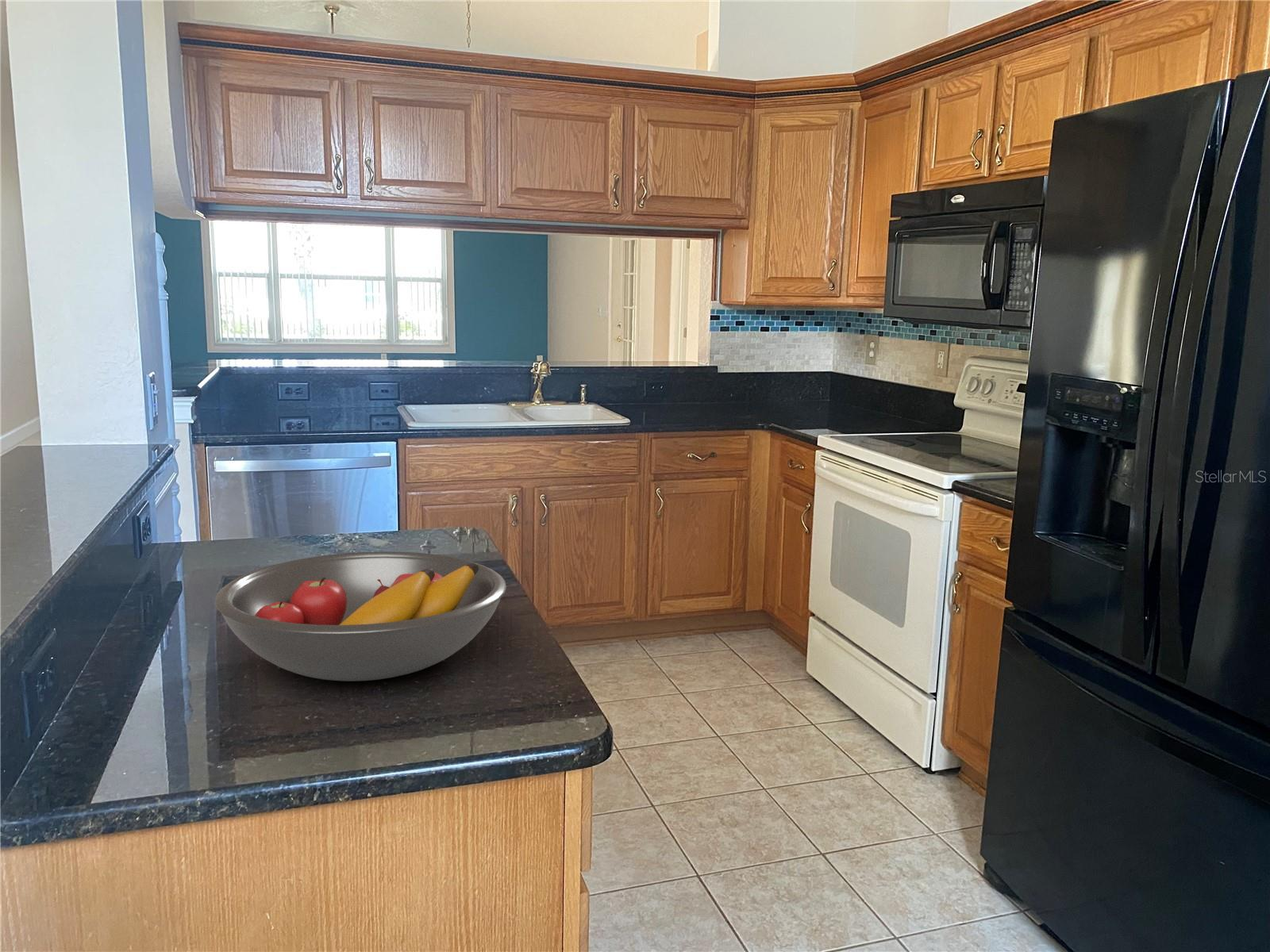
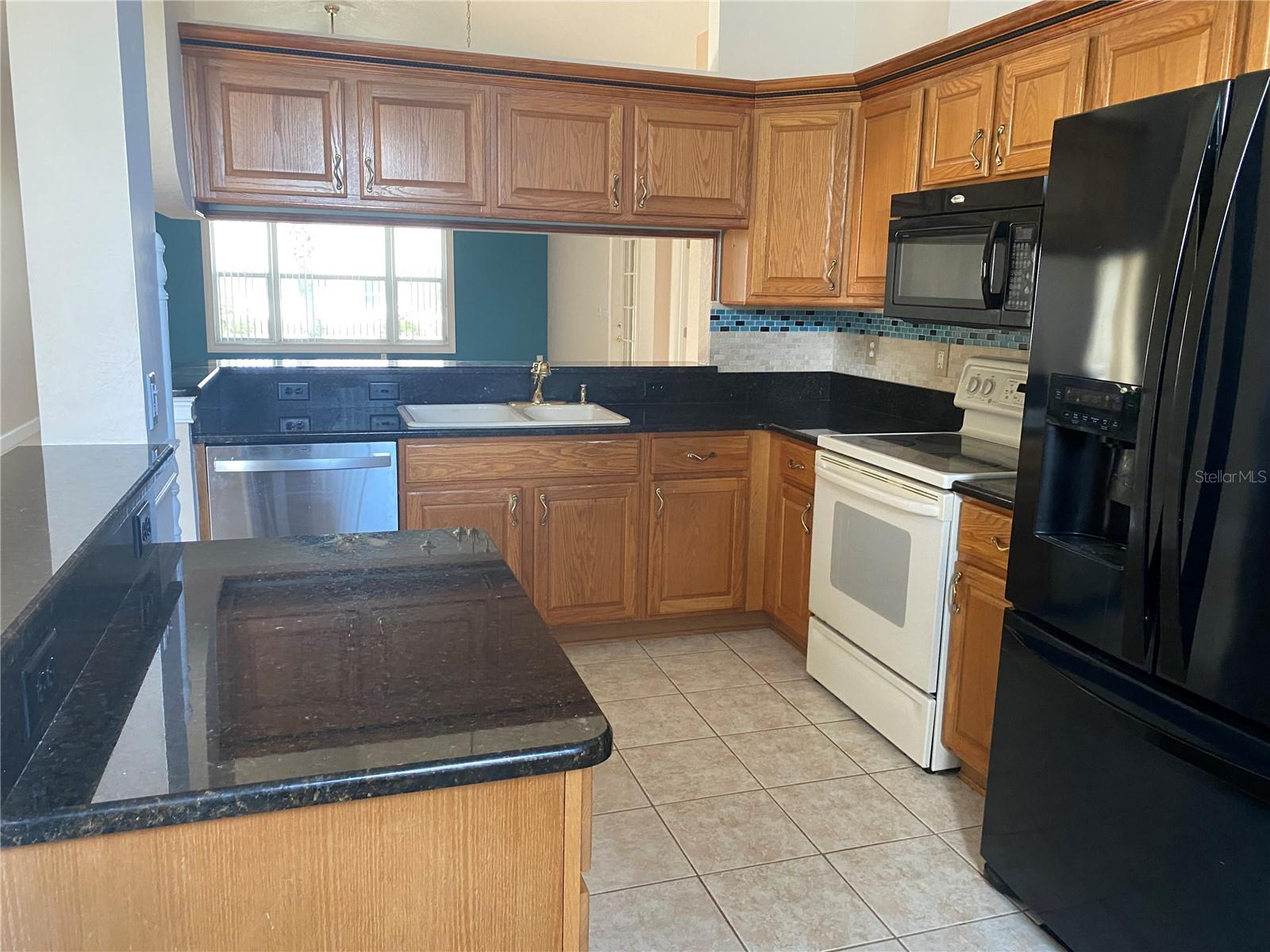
- fruit bowl [214,551,507,682]
